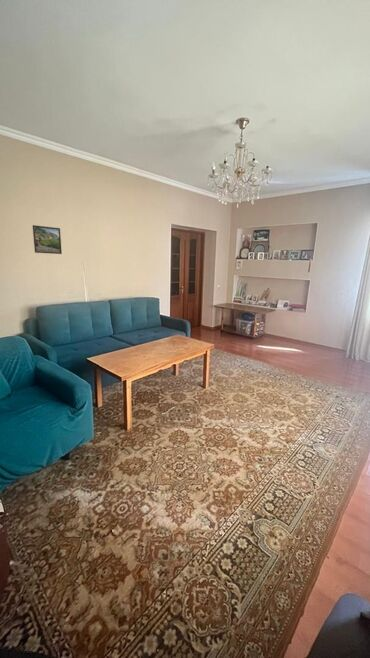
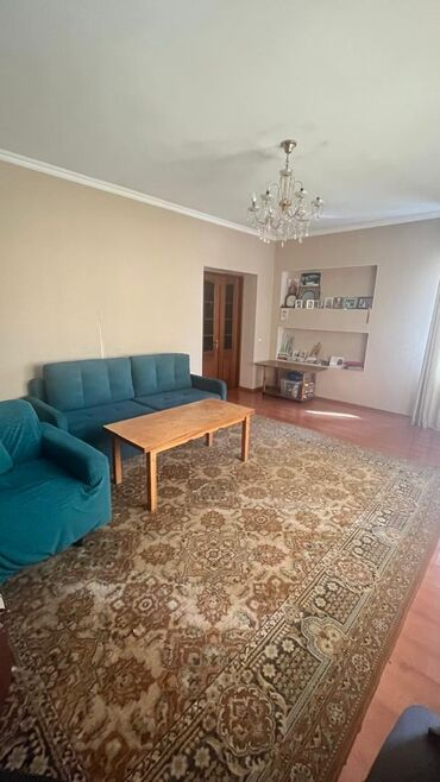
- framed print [32,224,63,255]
